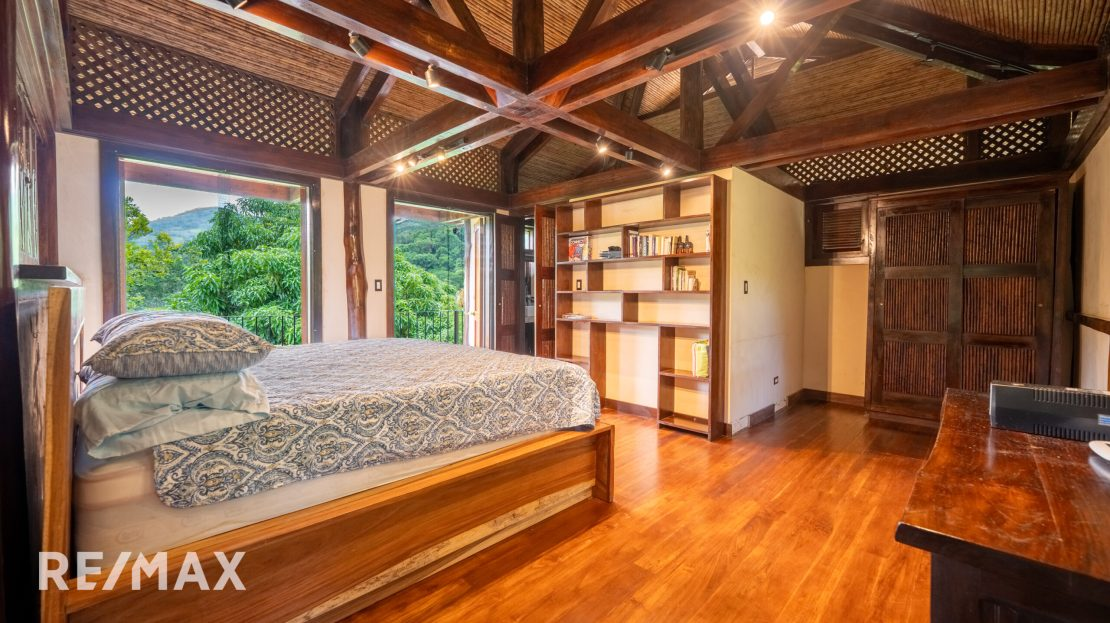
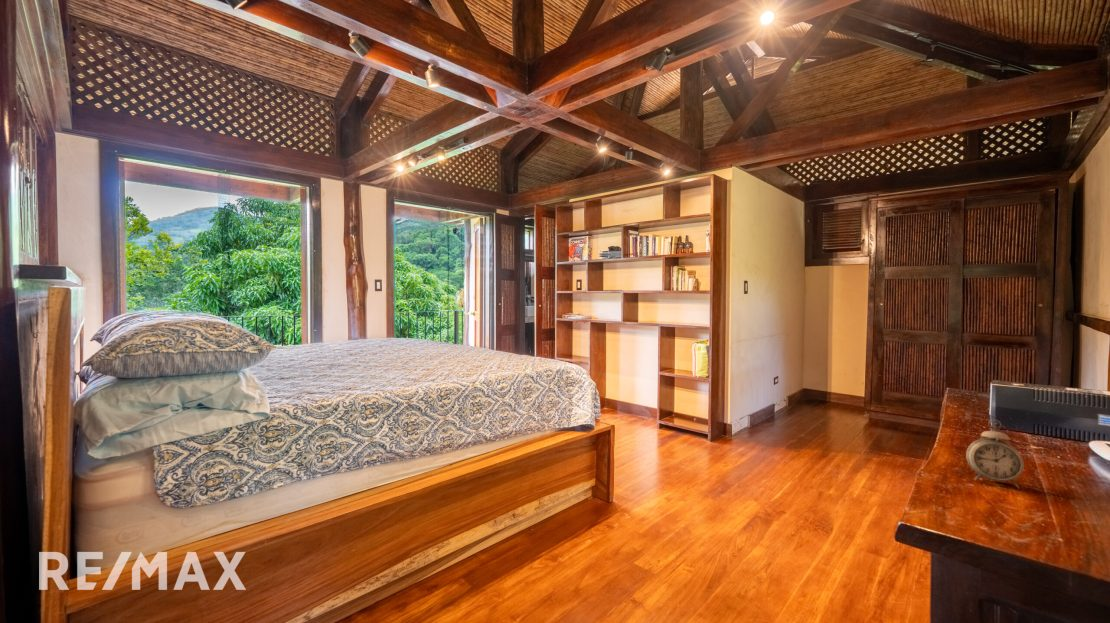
+ alarm clock [965,419,1025,490]
